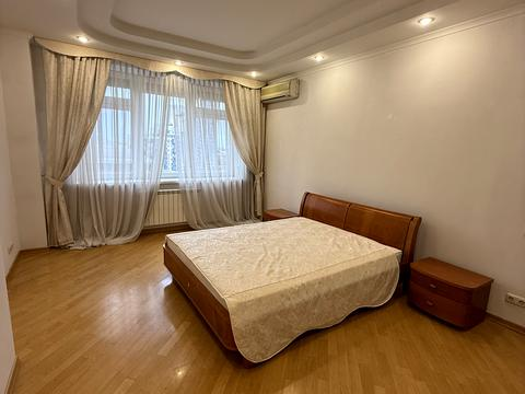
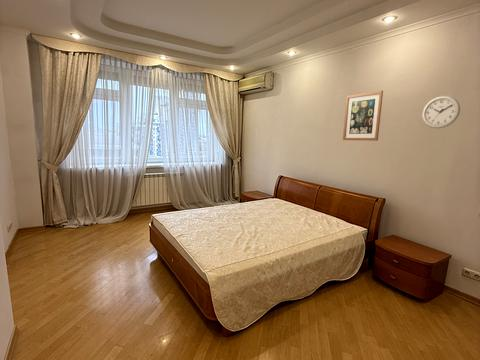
+ wall art [342,90,384,142]
+ wall clock [421,95,461,129]
